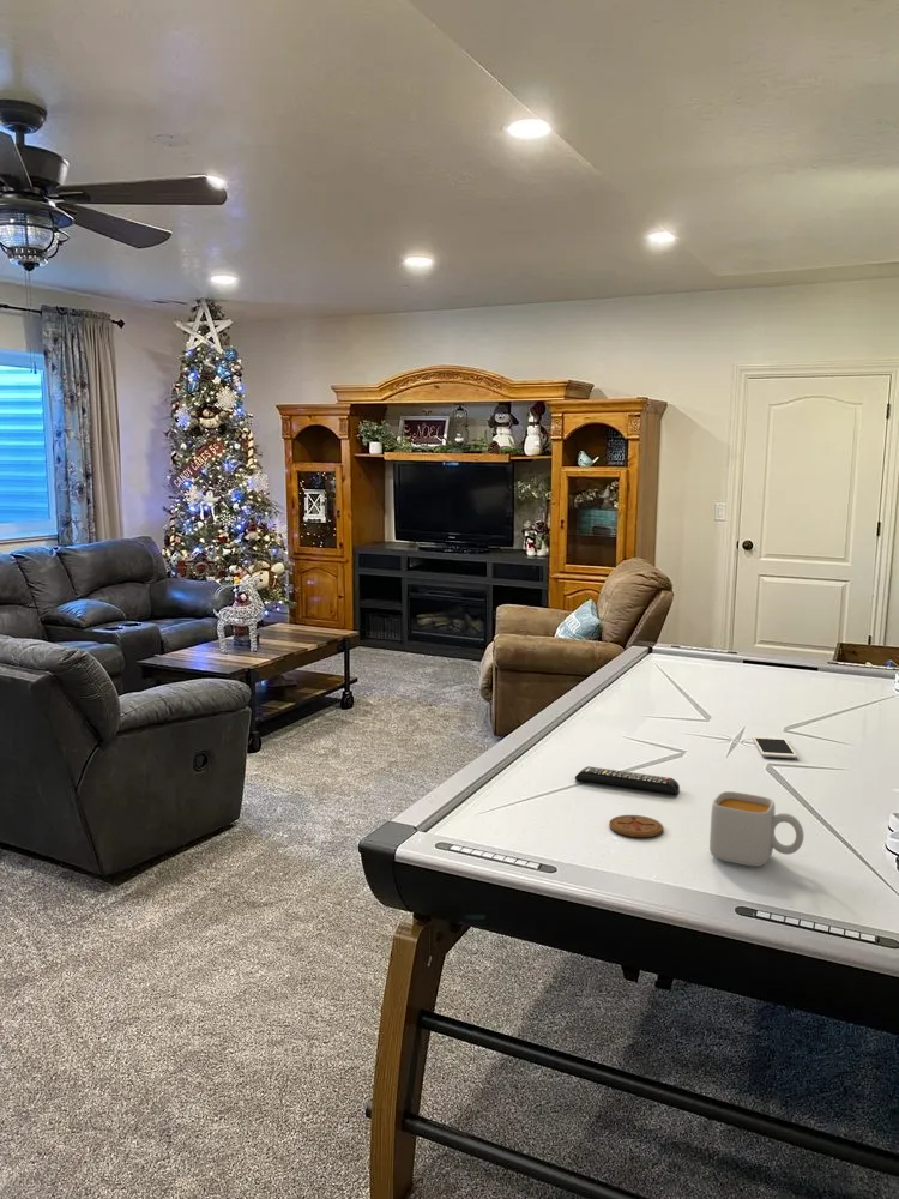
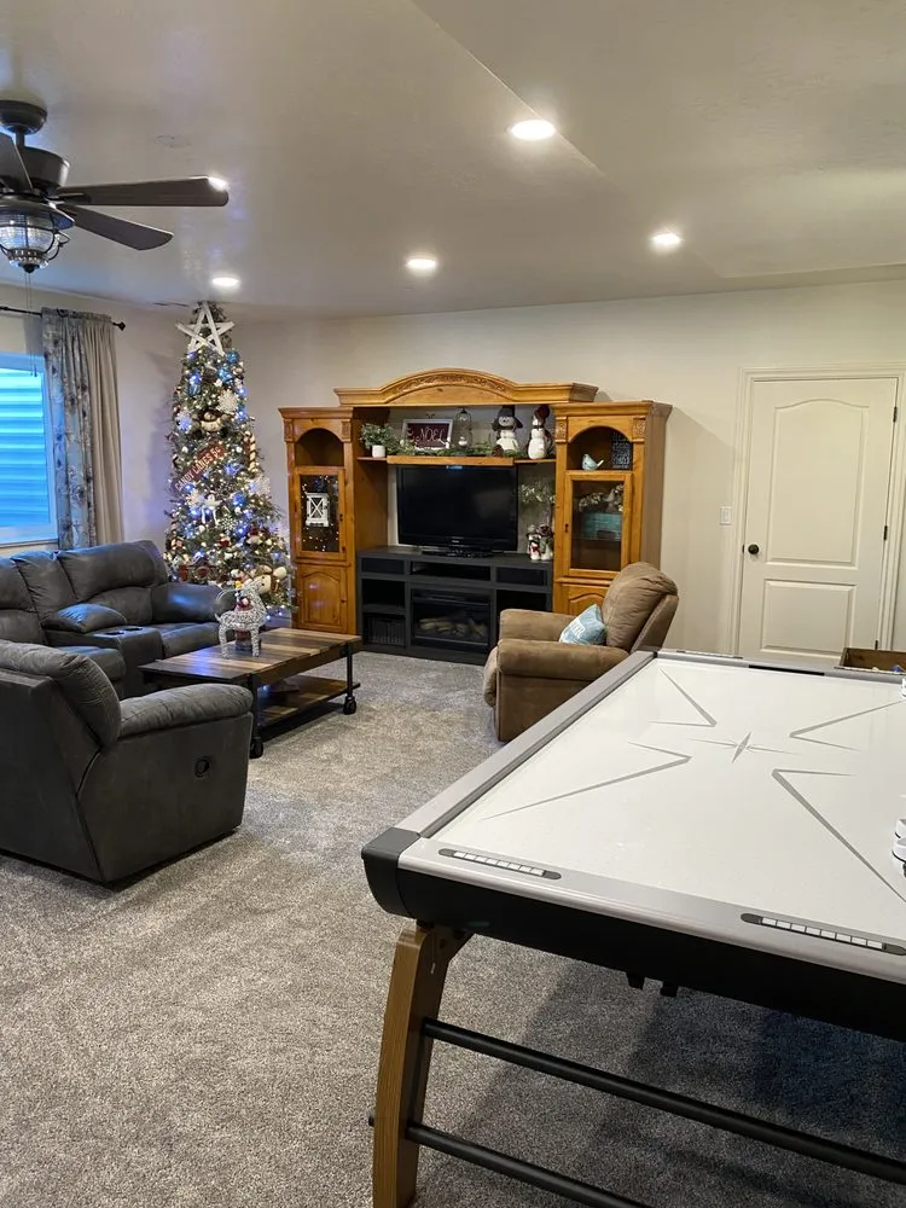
- remote control [574,765,681,795]
- mug [708,790,806,868]
- coaster [608,814,664,838]
- cell phone [752,735,798,759]
